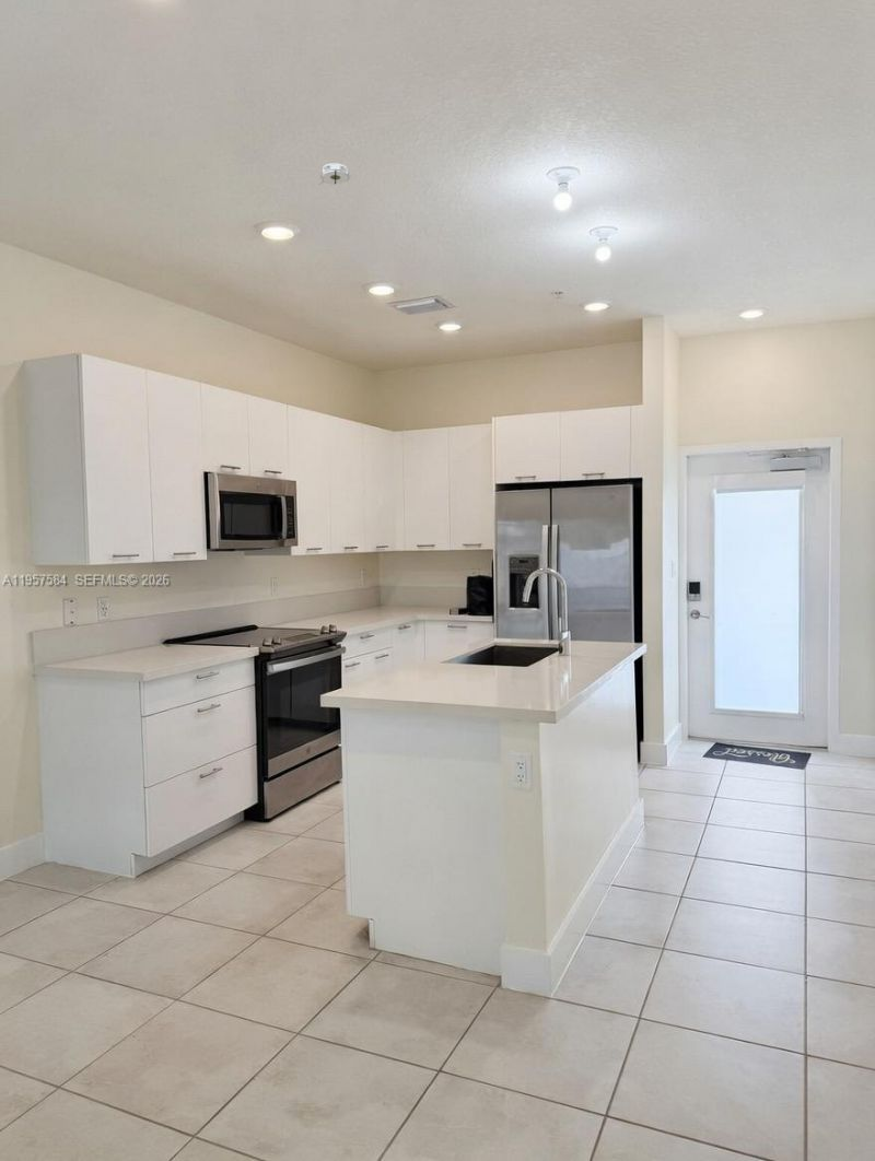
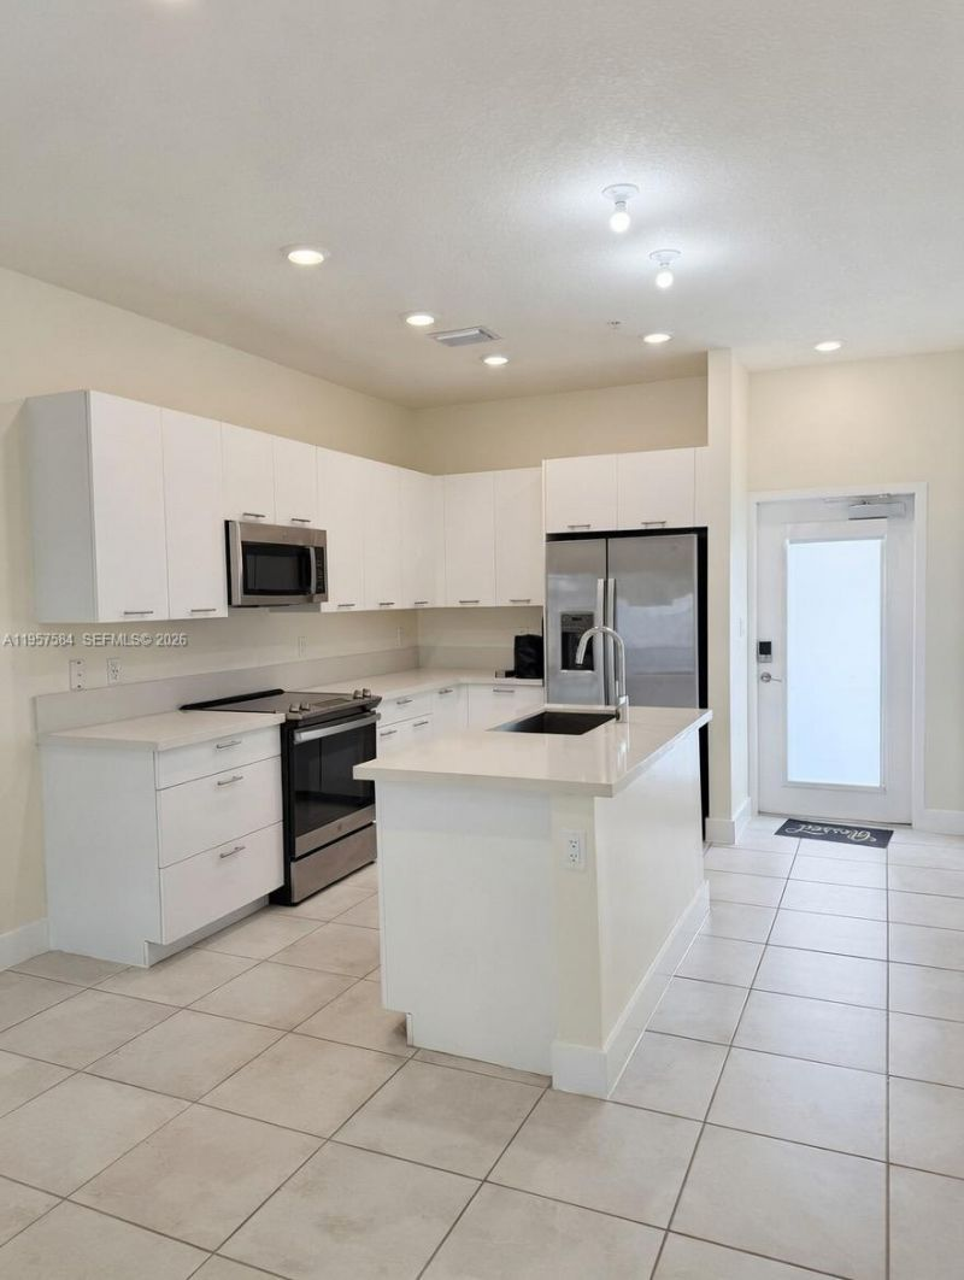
- smoke detector [317,162,352,186]
